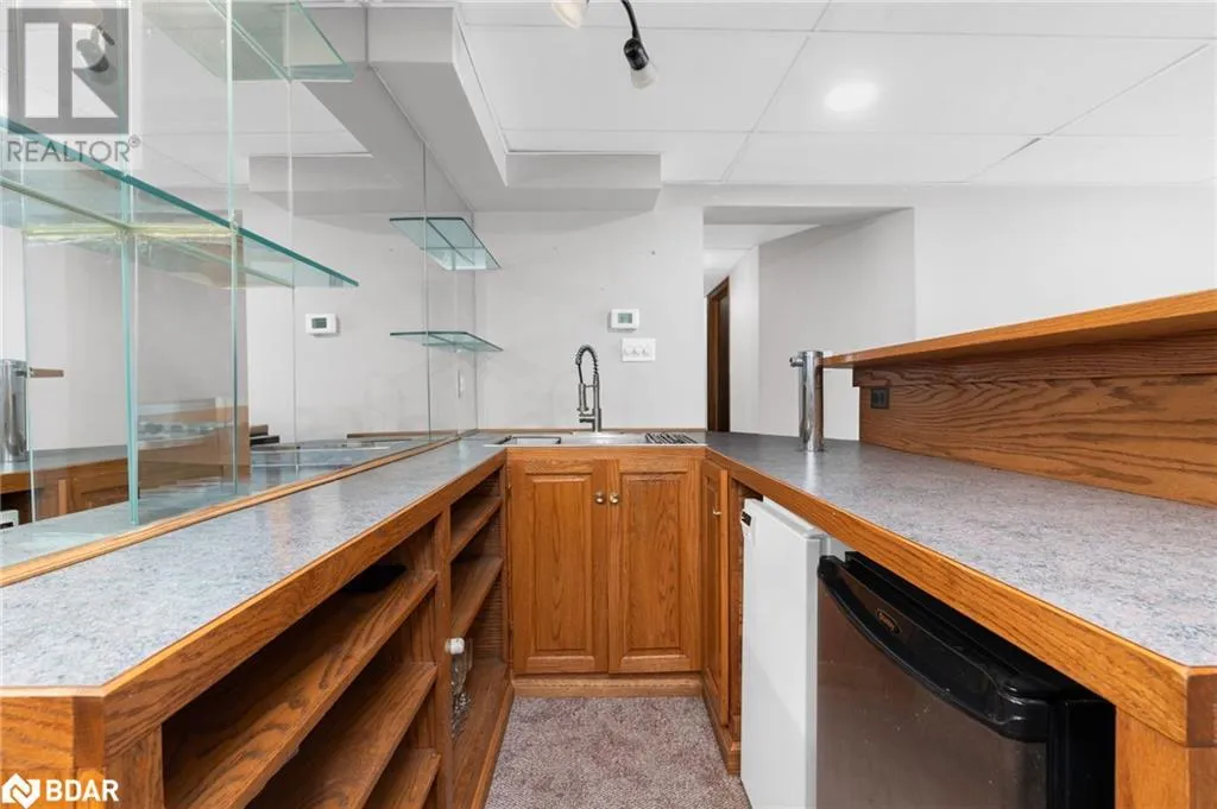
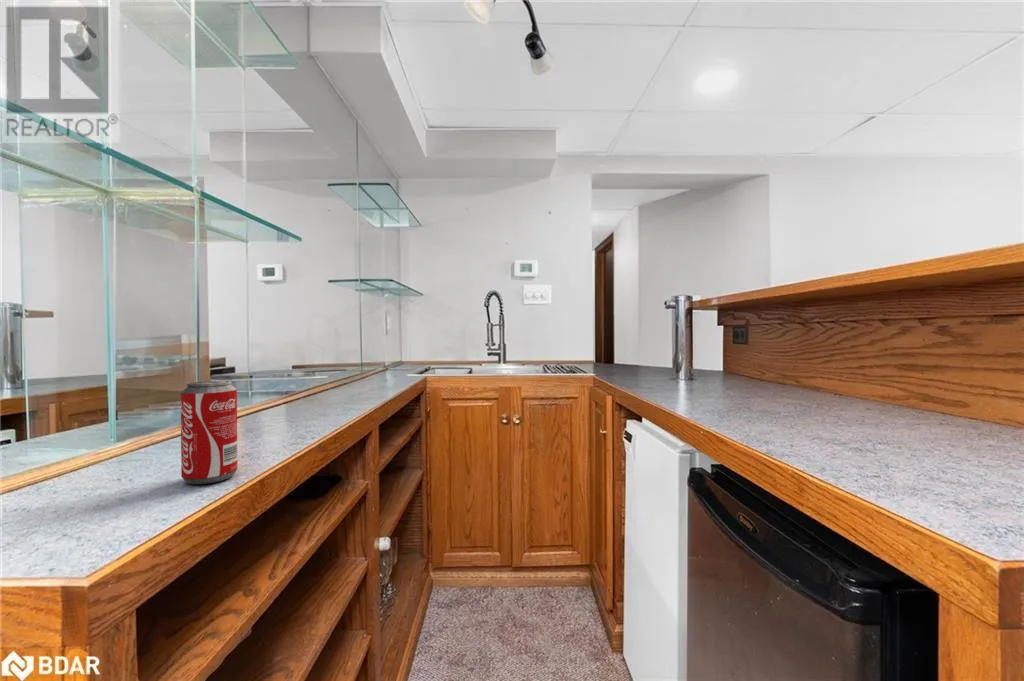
+ beverage can [180,380,239,485]
